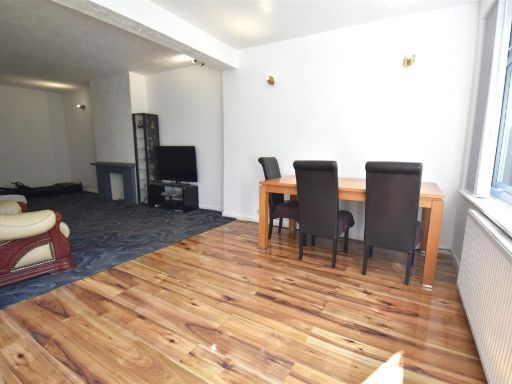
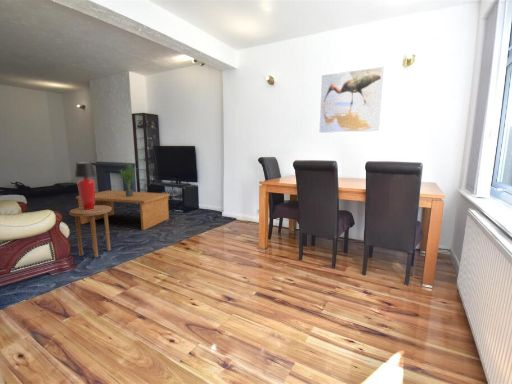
+ side table [68,205,112,258]
+ coffee table [75,189,171,231]
+ potted plant [118,163,137,197]
+ table lamp [74,161,97,210]
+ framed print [318,65,385,134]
